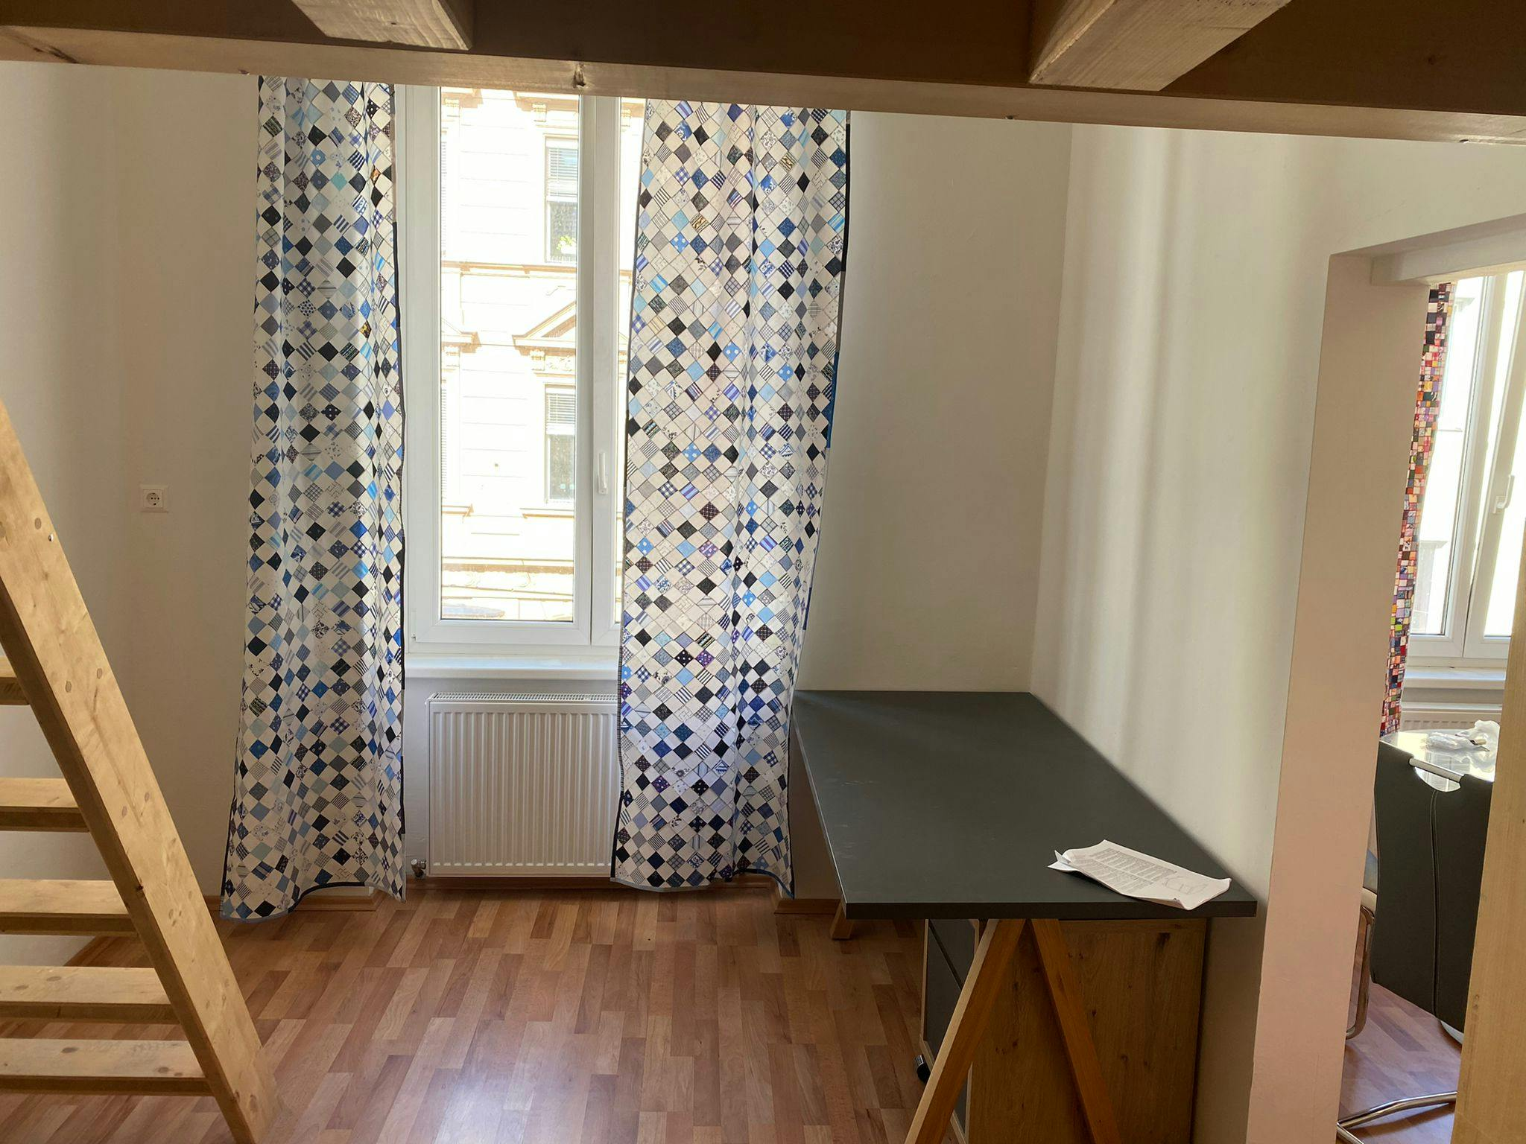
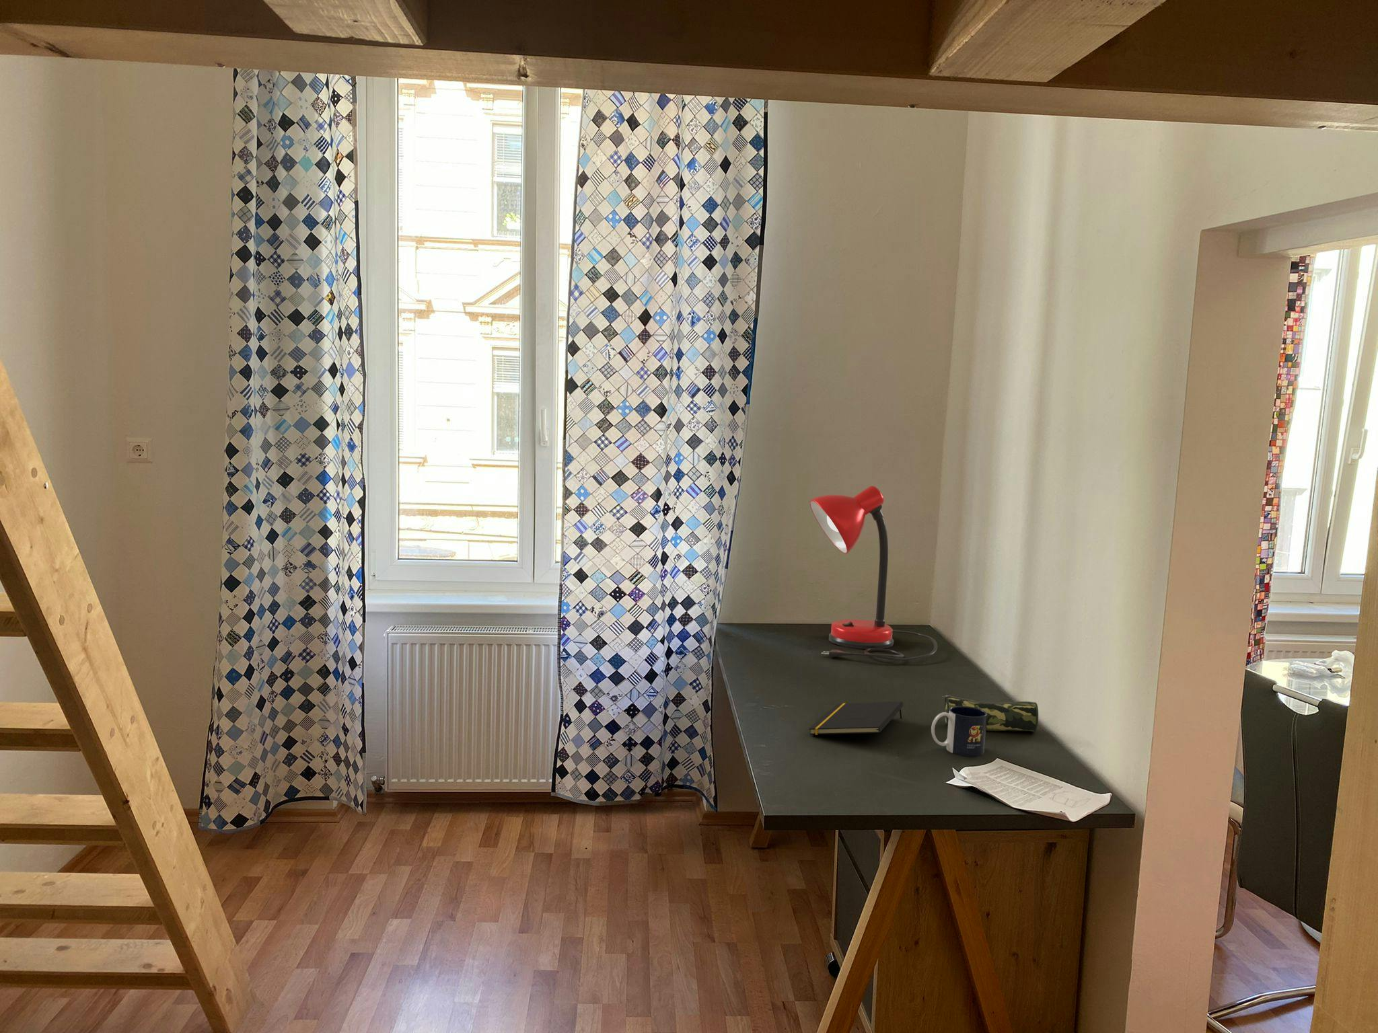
+ notepad [808,701,904,736]
+ mug [931,706,987,757]
+ desk lamp [808,485,937,661]
+ pencil case [942,694,1038,732]
